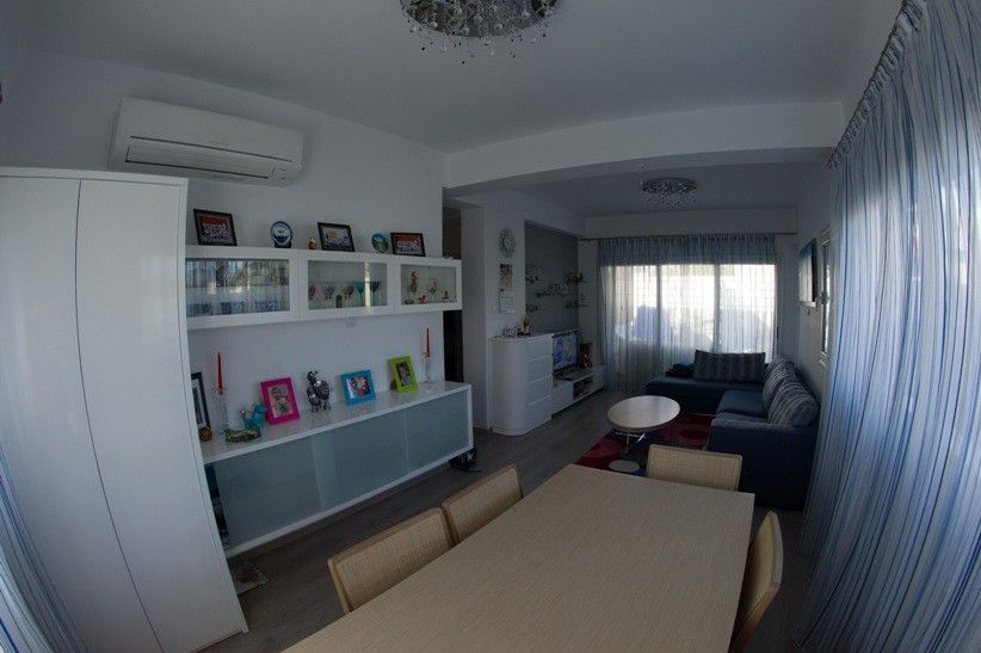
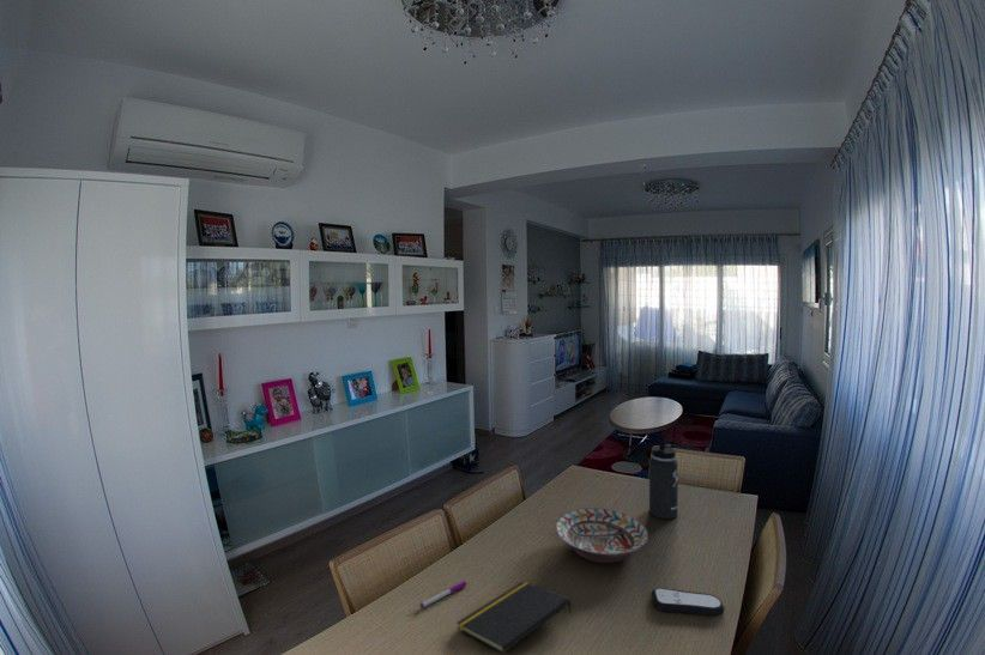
+ remote control [651,587,726,617]
+ thermos bottle [648,436,679,520]
+ decorative bowl [555,507,649,564]
+ pen [419,580,467,608]
+ notepad [455,580,573,654]
